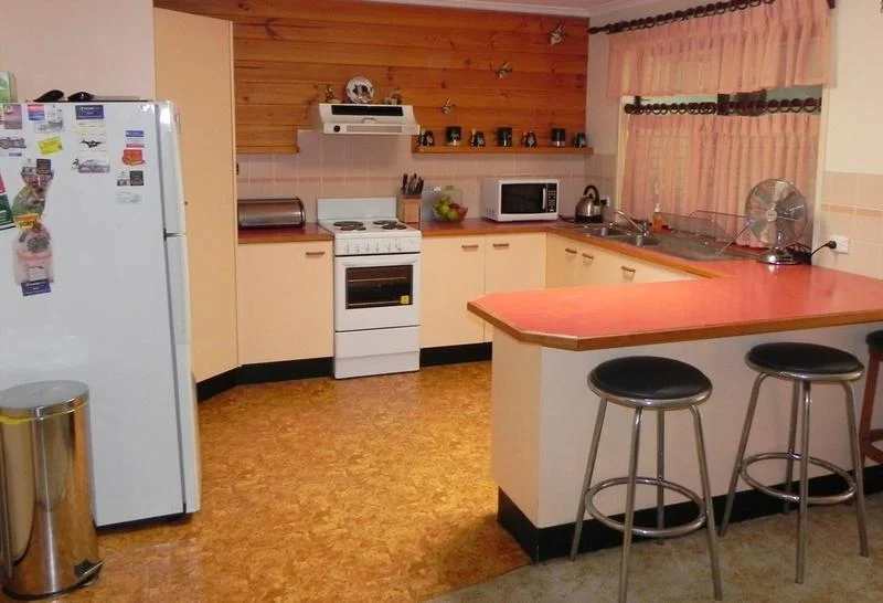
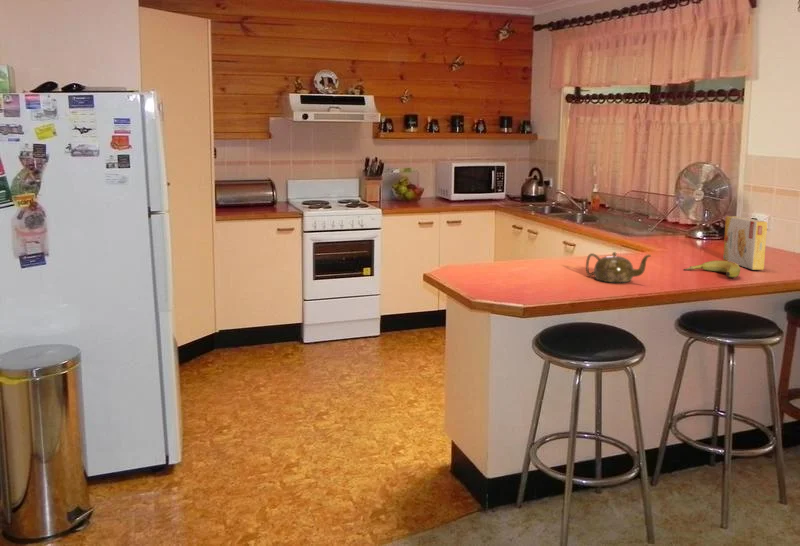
+ teapot [585,251,652,284]
+ banana [683,259,741,279]
+ cereal box [722,215,768,271]
